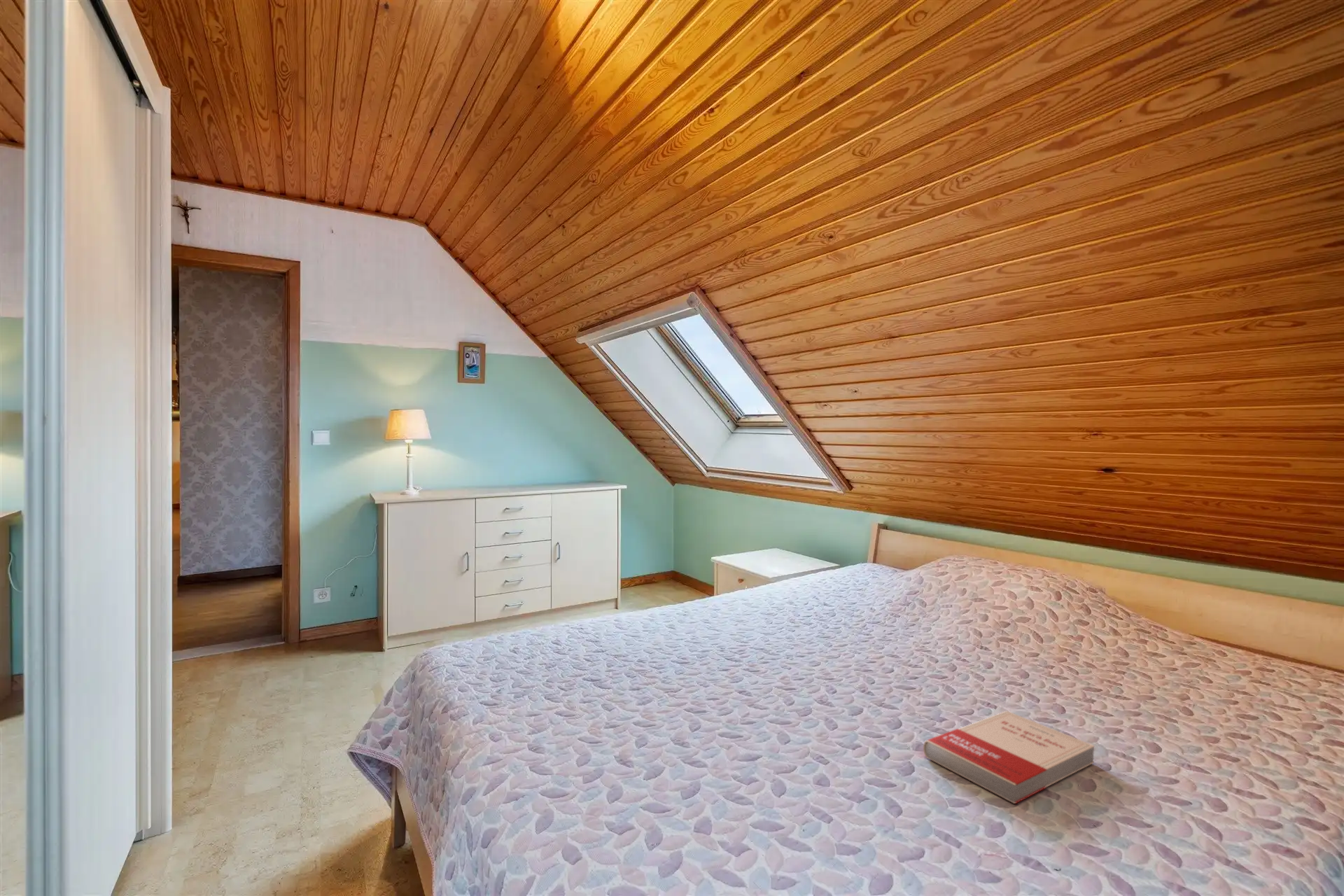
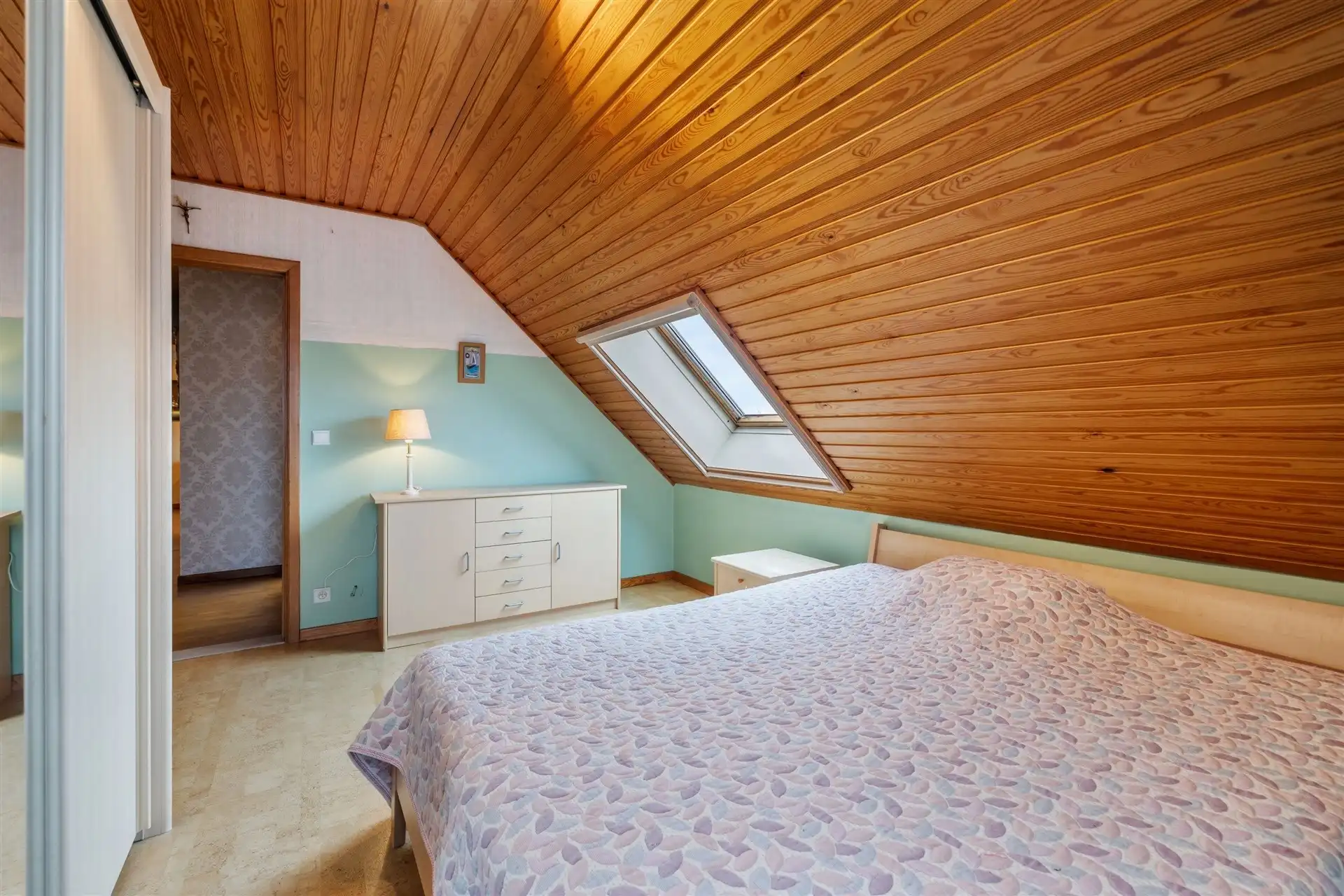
- book [923,710,1096,804]
